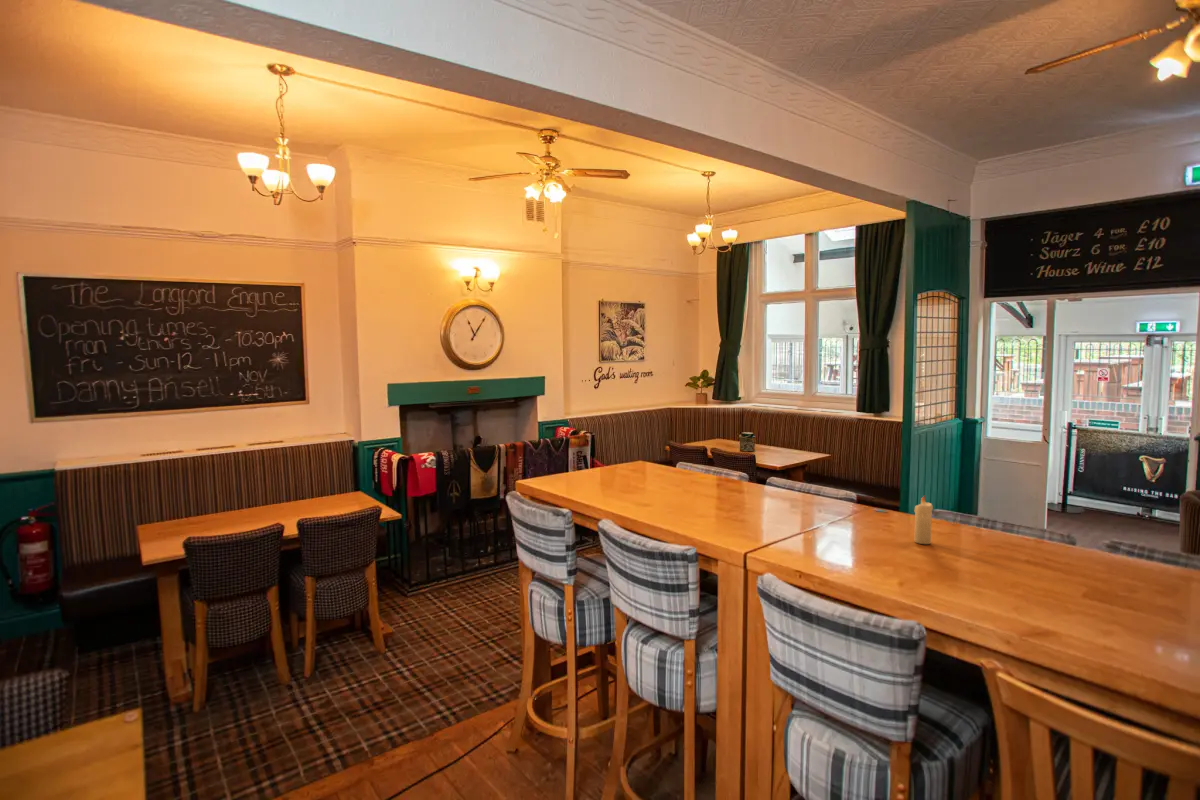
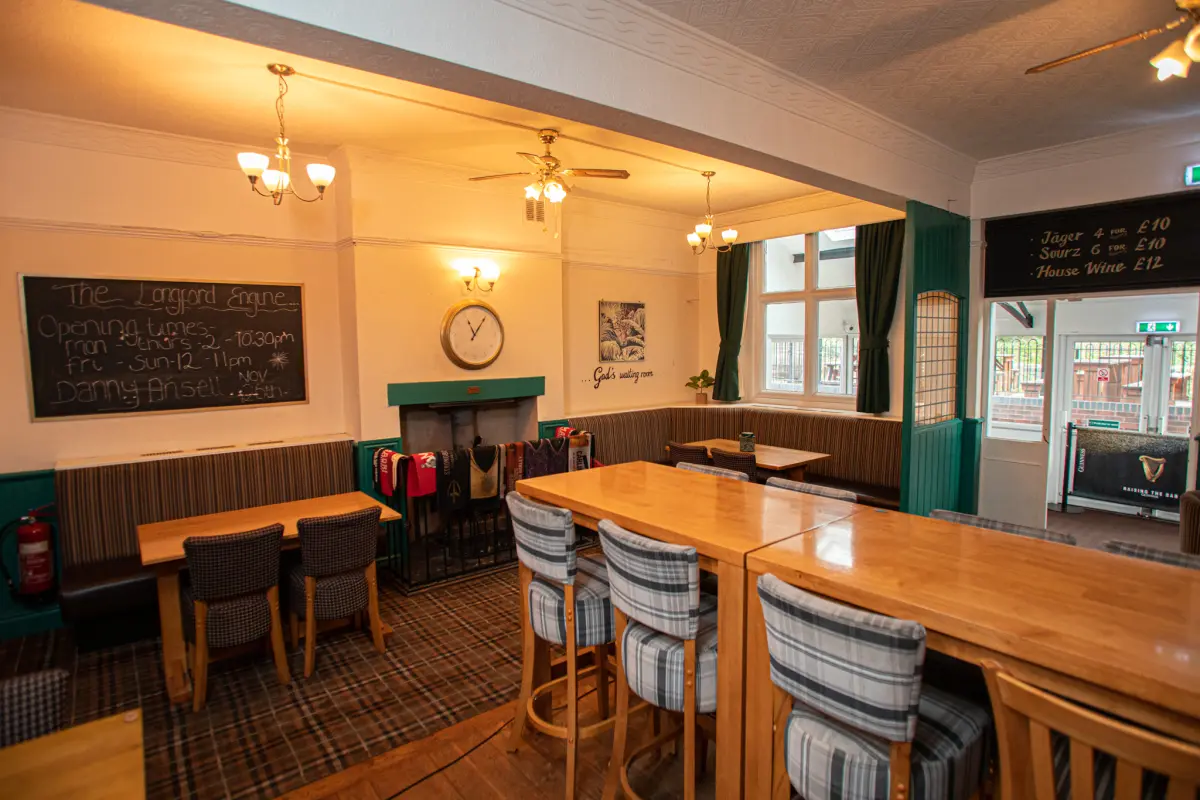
- candle [913,495,934,545]
